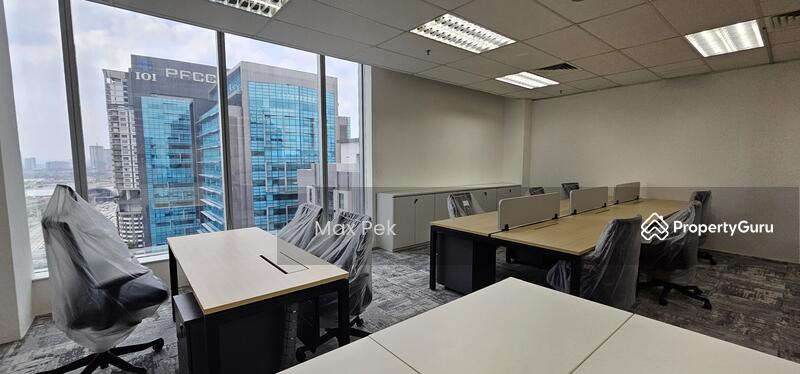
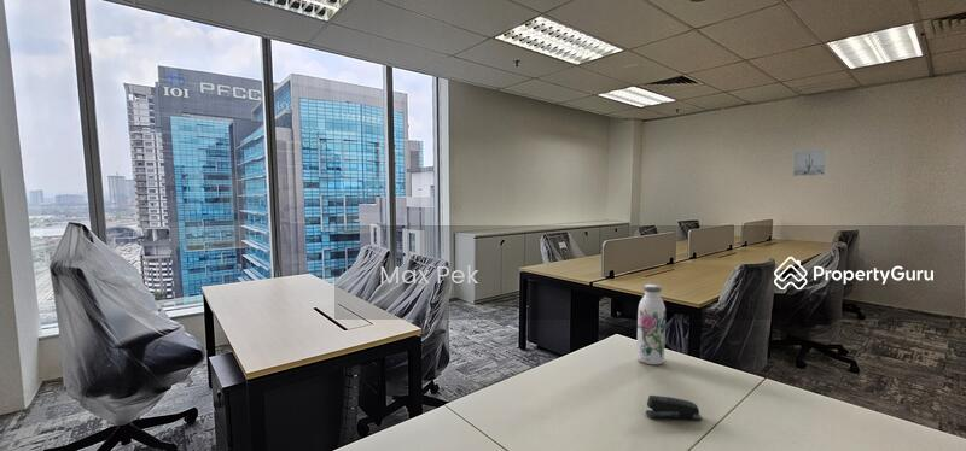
+ wall art [792,148,828,177]
+ water bottle [635,283,667,365]
+ stapler [645,394,703,421]
